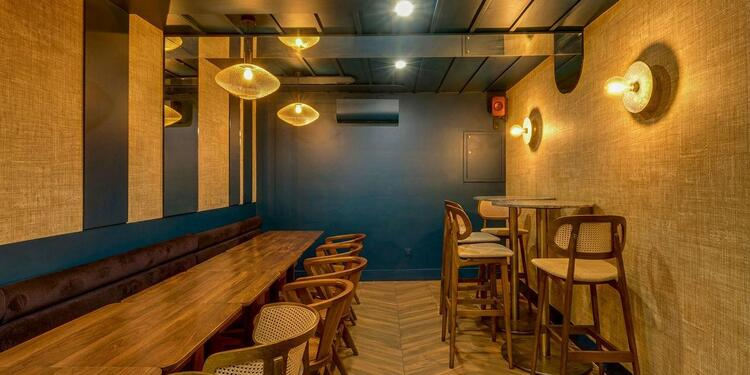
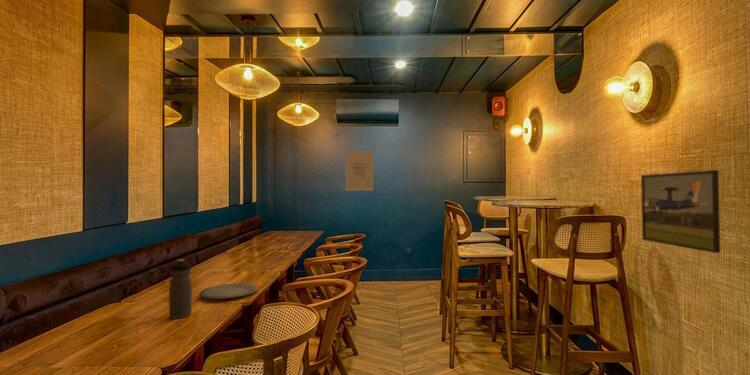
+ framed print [640,169,721,254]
+ water bottle [168,258,193,319]
+ wall art [345,151,374,192]
+ plate [198,282,259,300]
